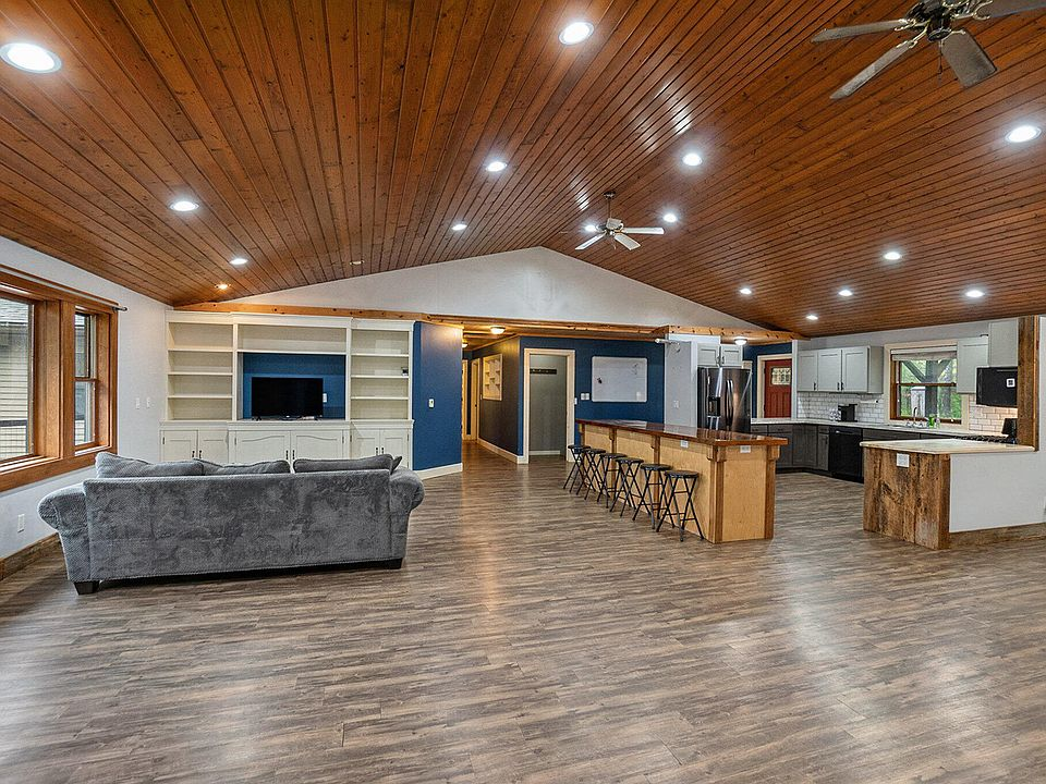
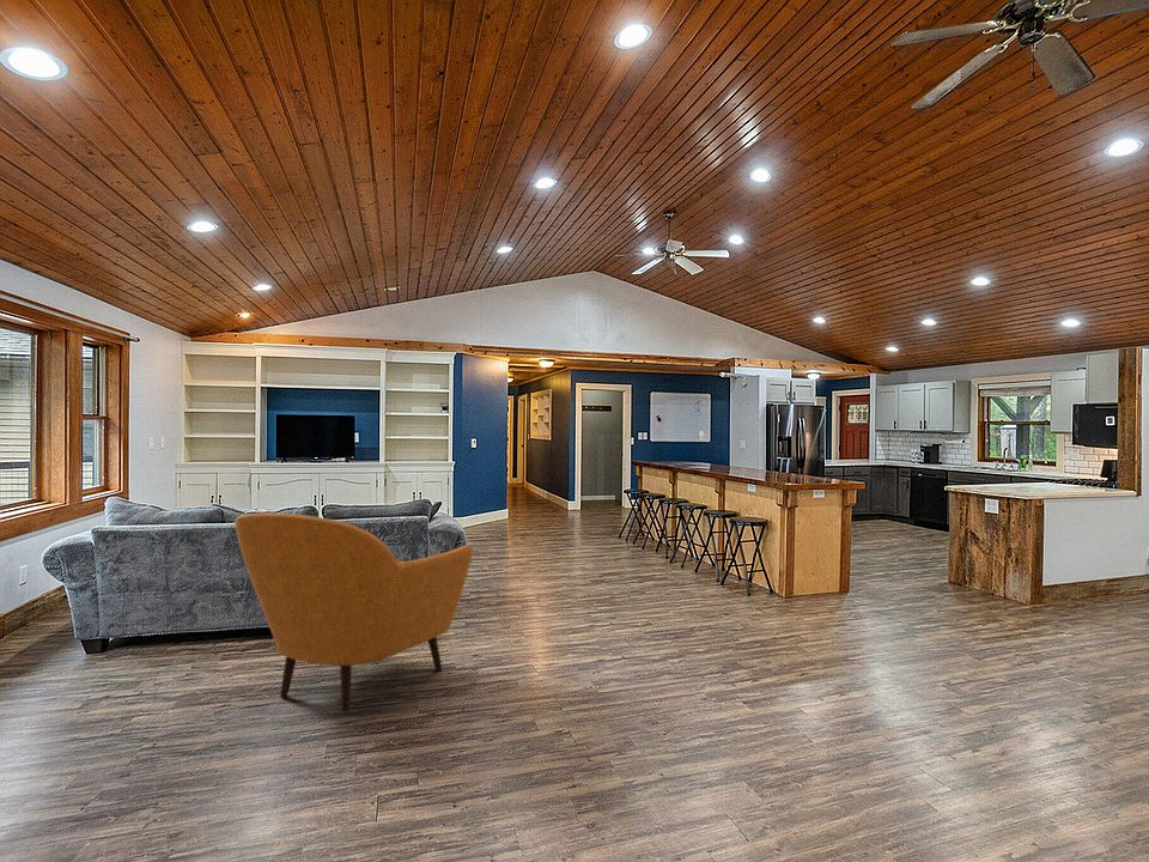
+ armchair [233,511,474,711]
